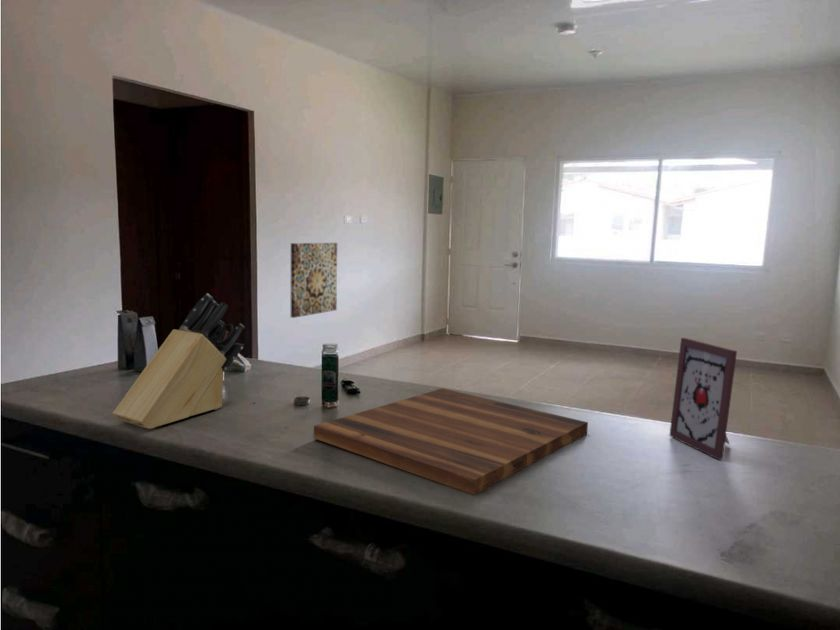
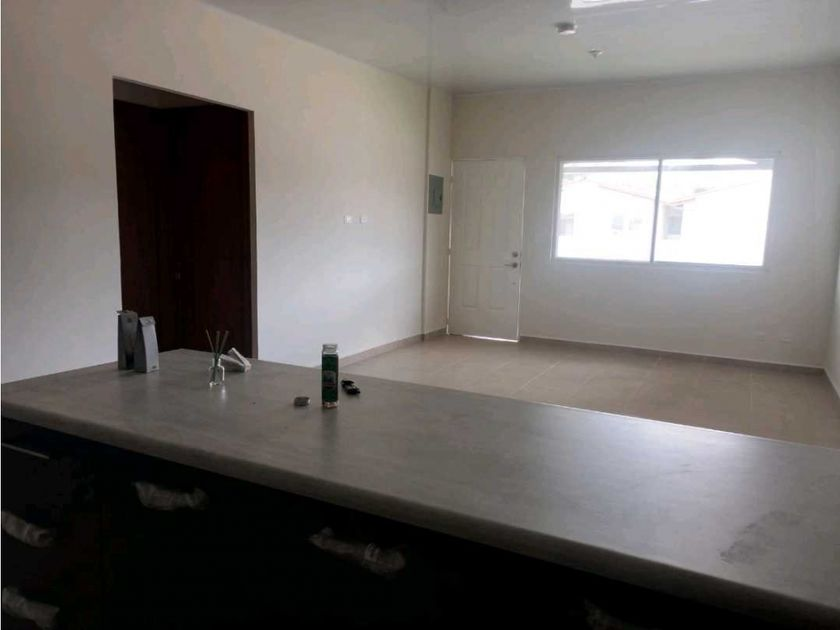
- wall art [290,242,338,319]
- picture frame [668,337,738,461]
- cutting board [313,387,589,496]
- knife block [112,292,246,430]
